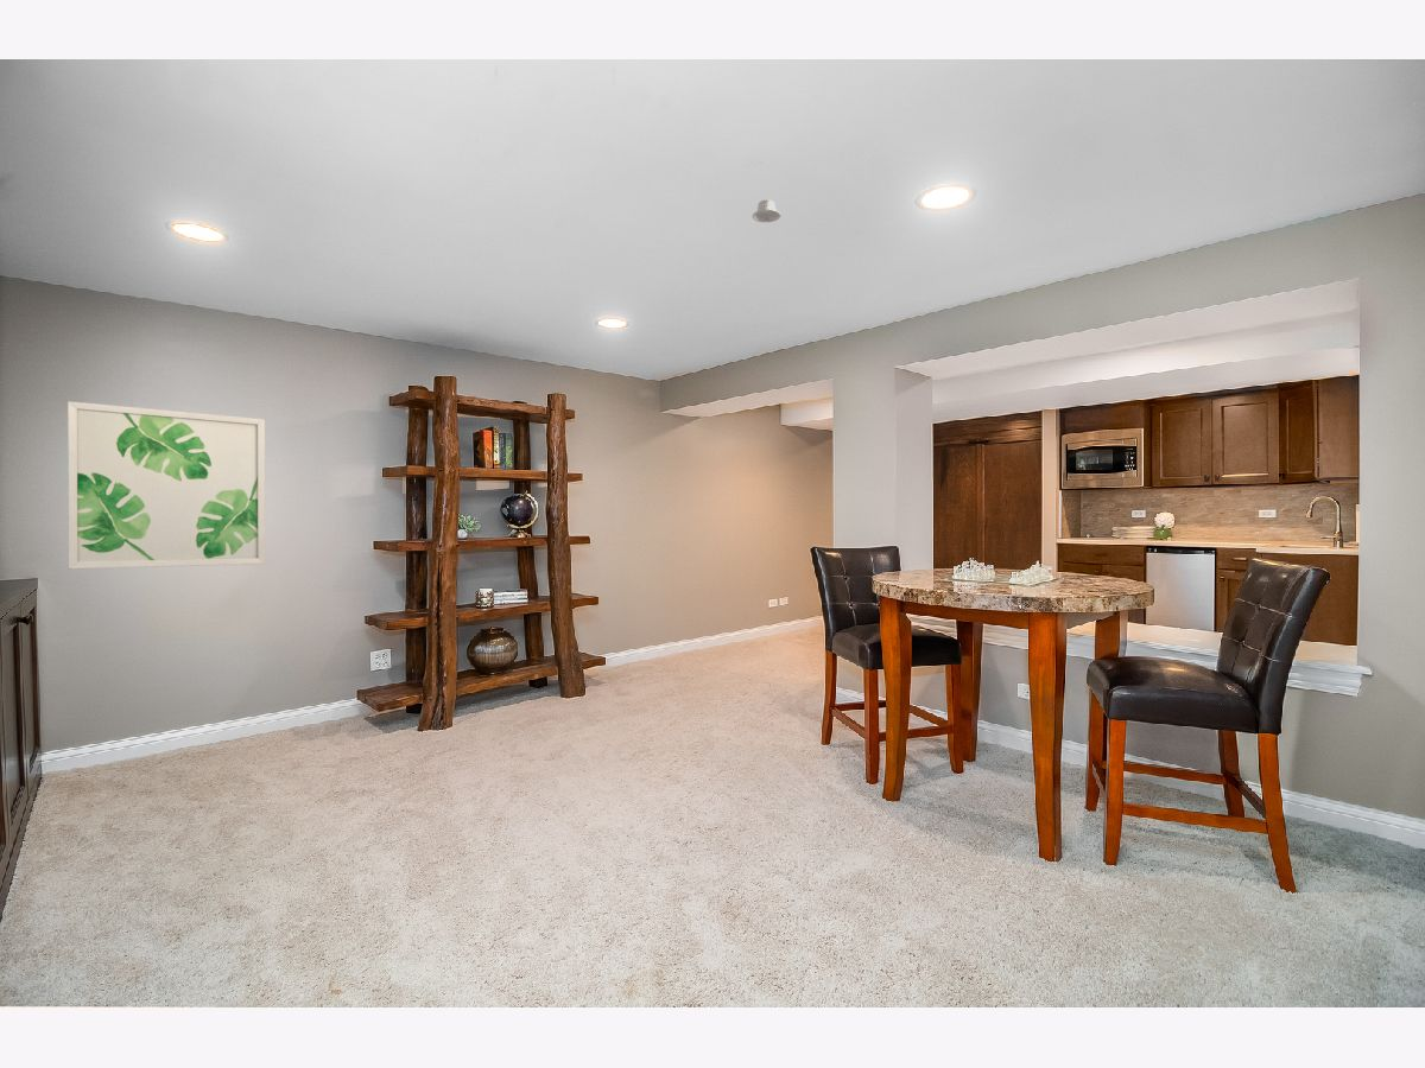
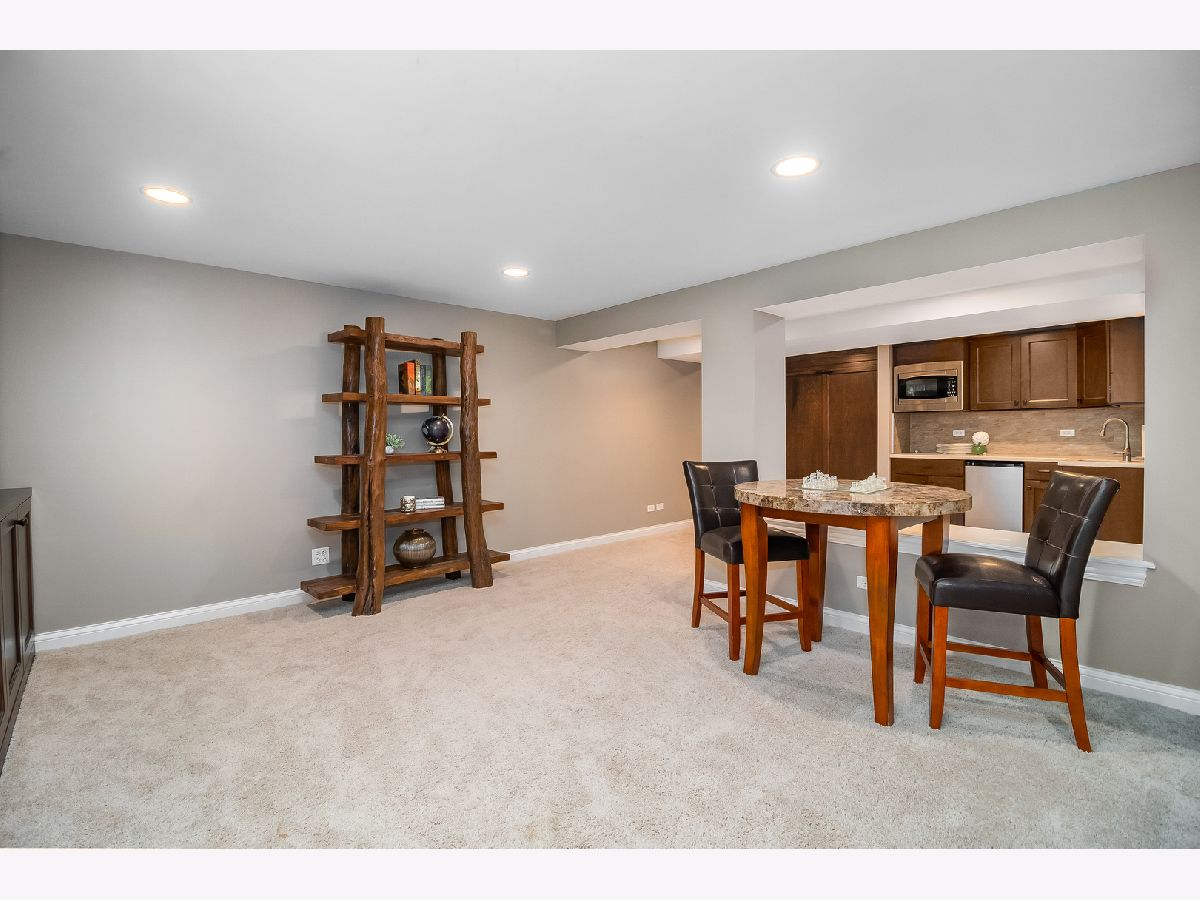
- recessed light [752,198,781,223]
- wall art [66,400,266,570]
